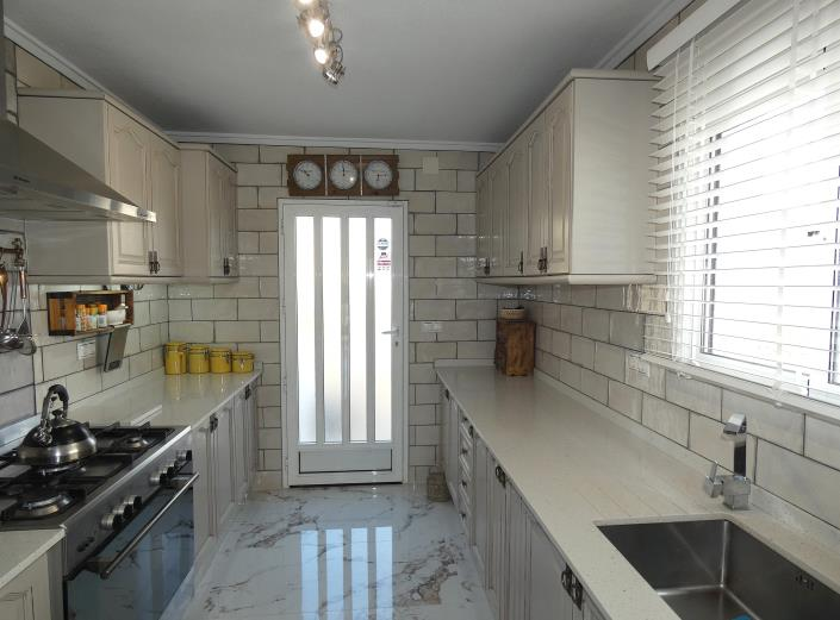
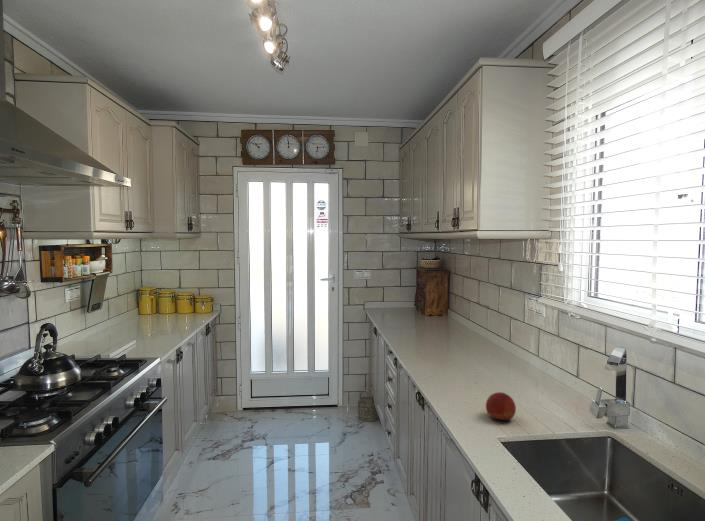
+ fruit [485,391,517,423]
